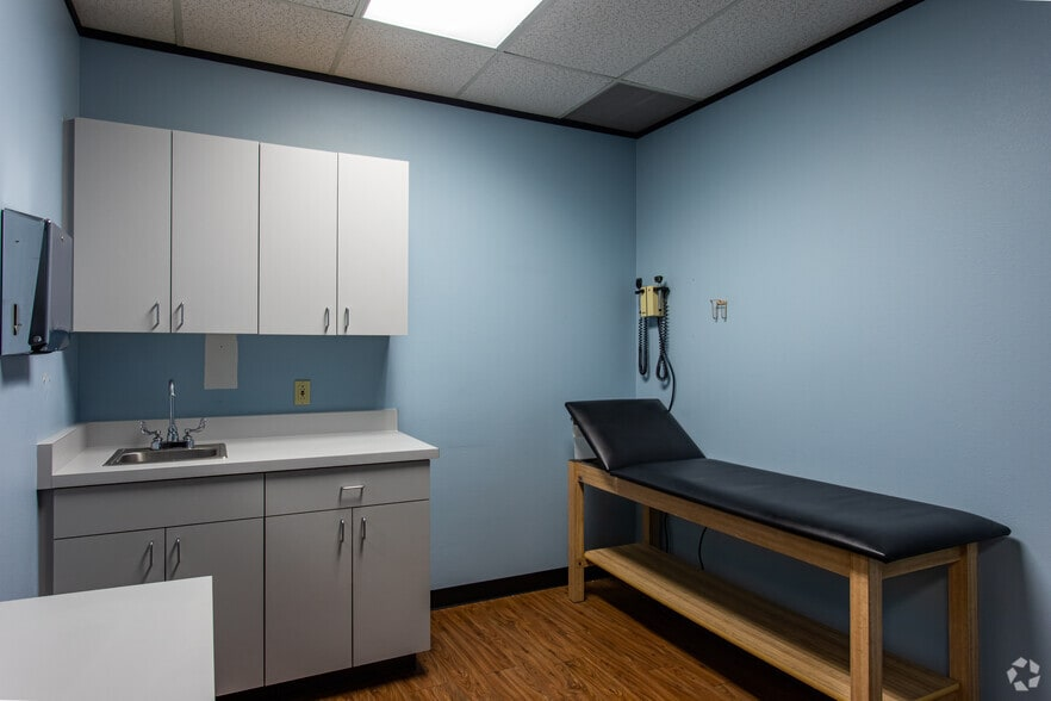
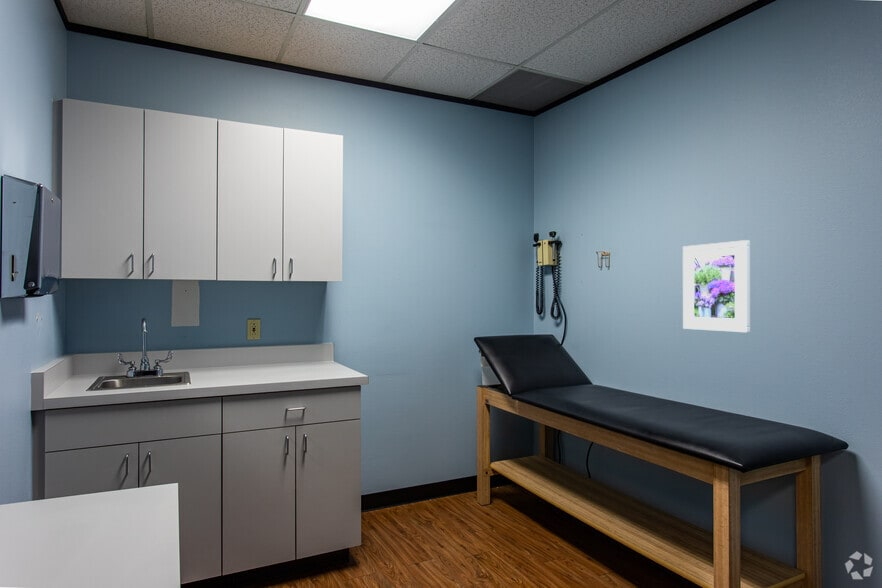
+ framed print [682,239,751,334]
